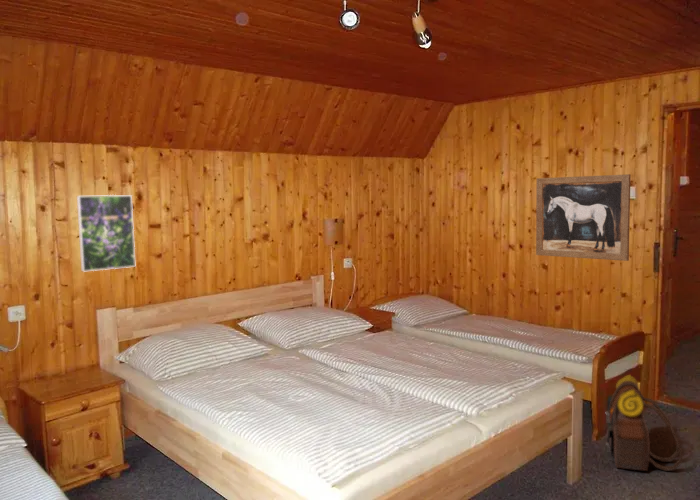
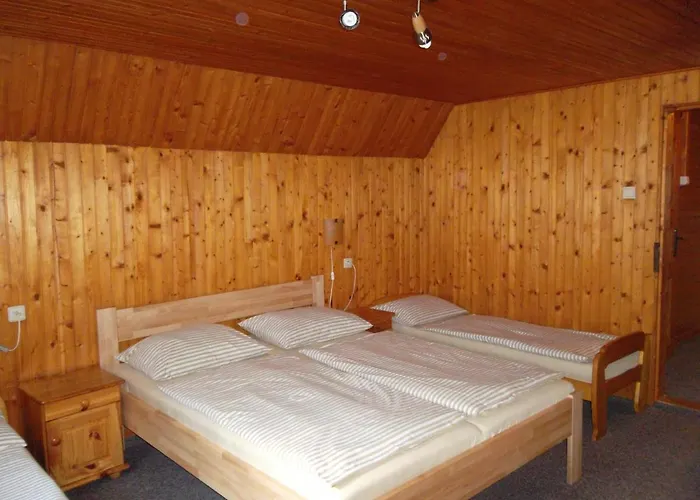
- wall art [535,173,632,262]
- backpack [605,374,683,472]
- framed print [76,194,137,273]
